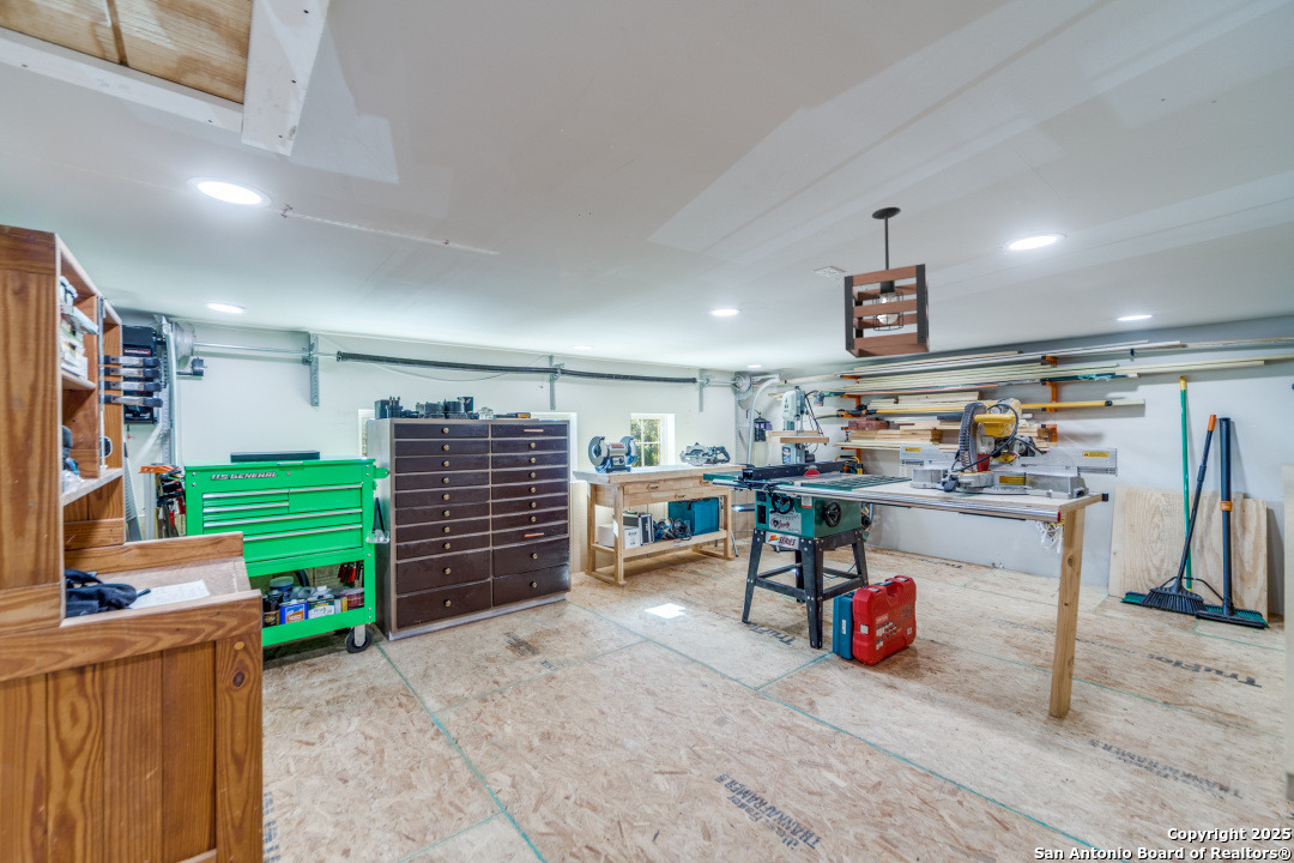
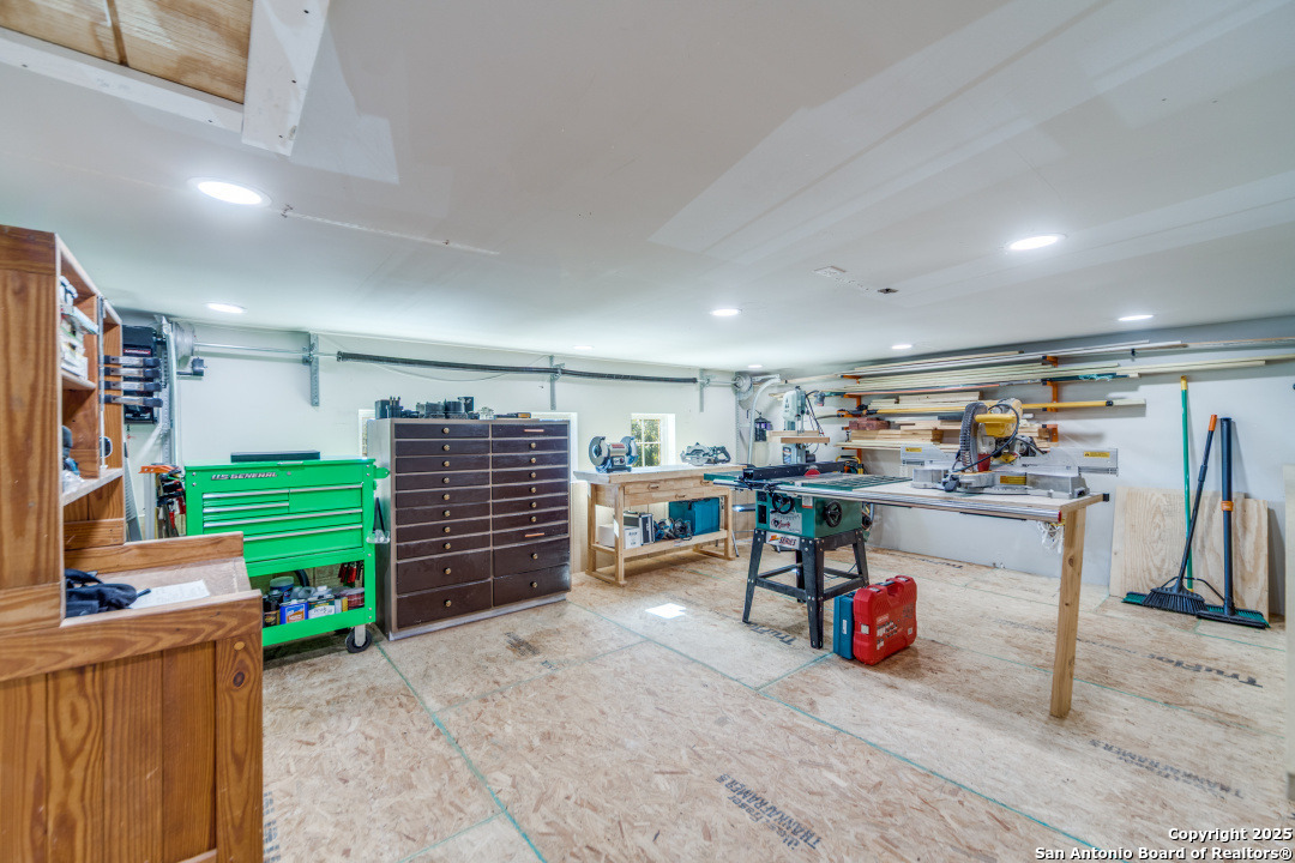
- pendant light [843,206,931,360]
